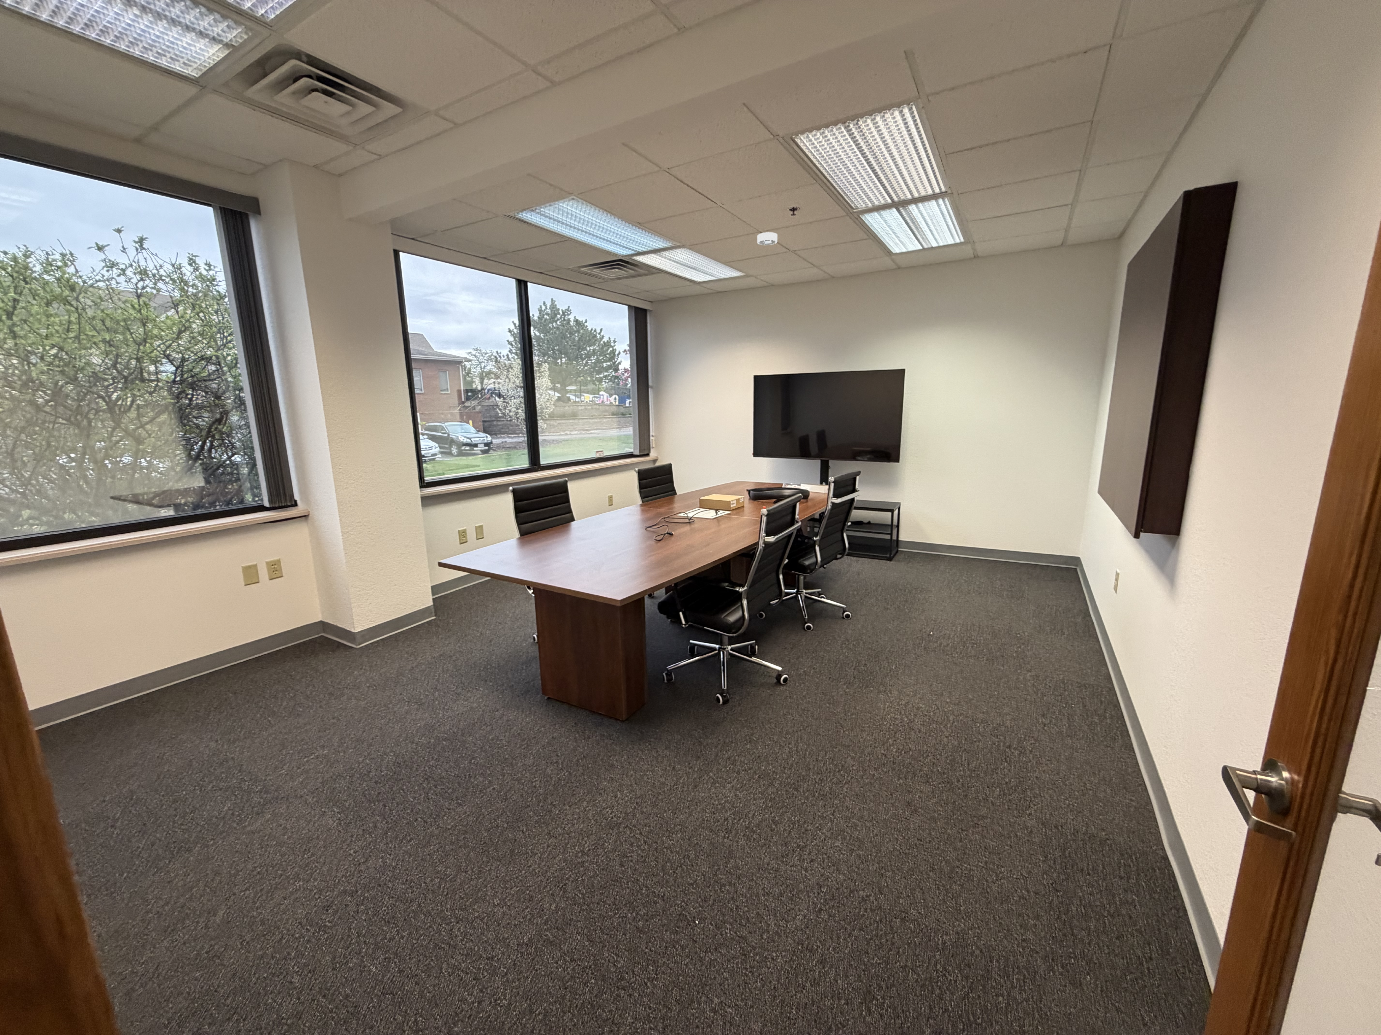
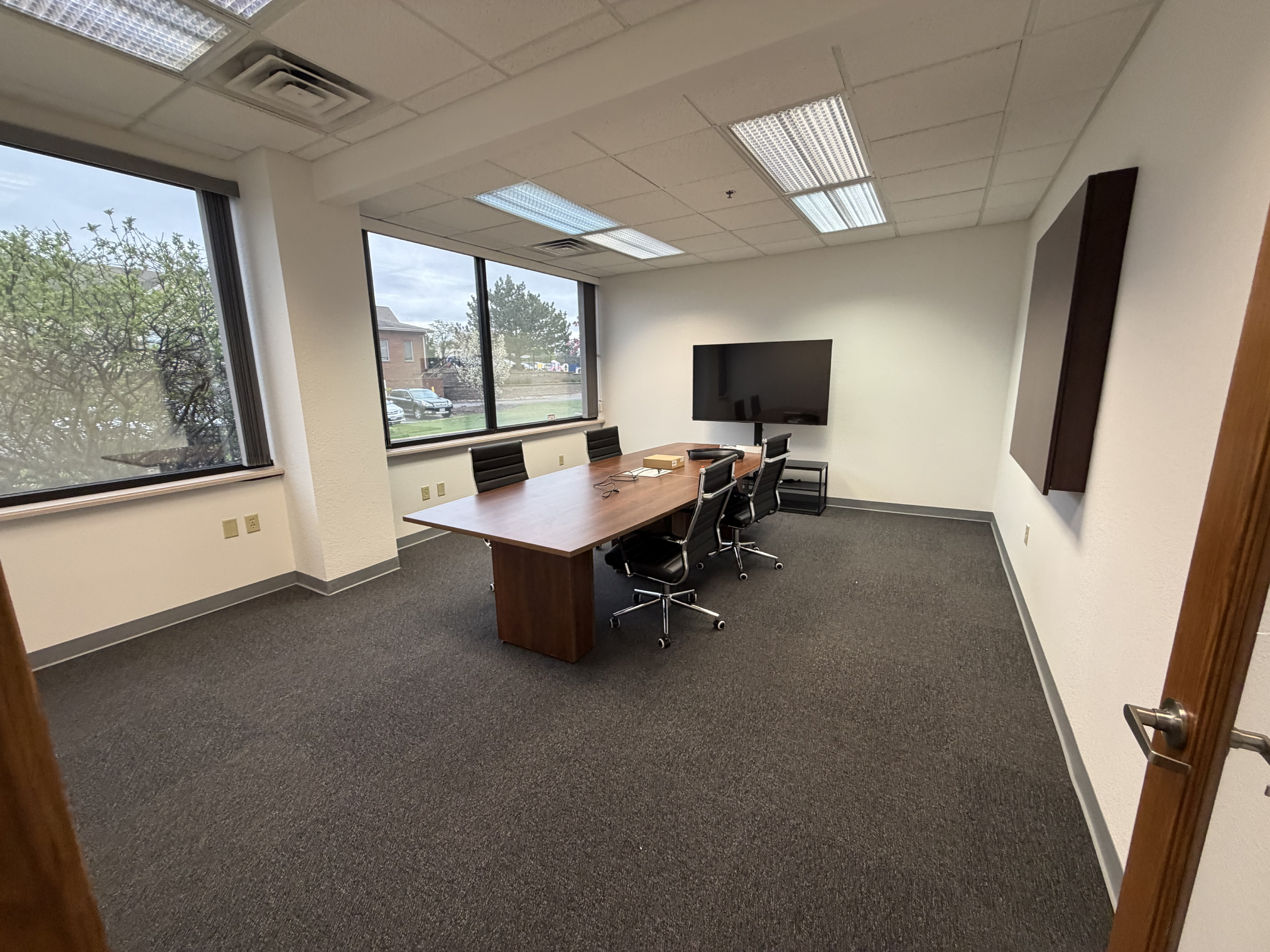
- smoke detector [757,232,777,246]
